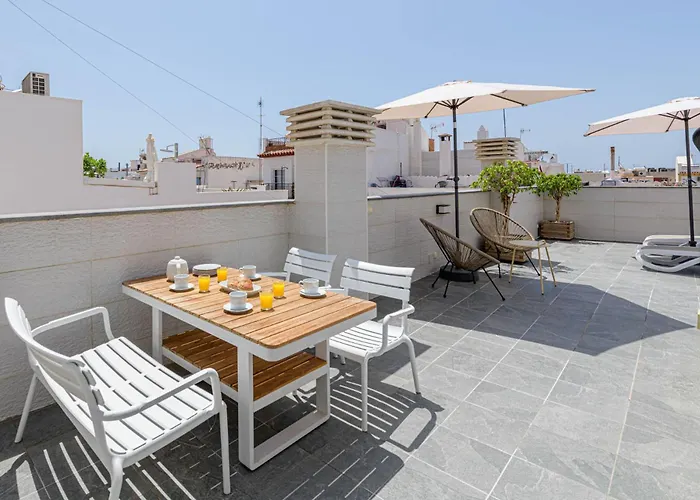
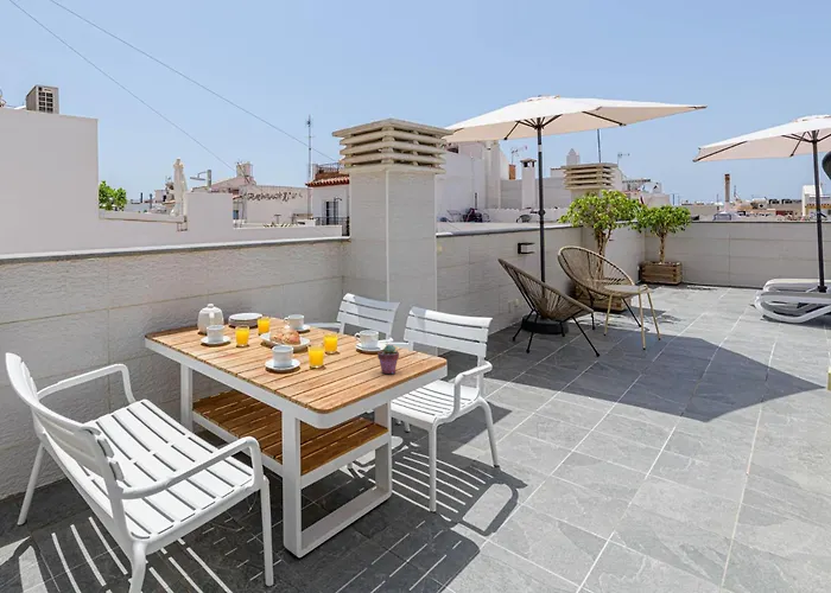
+ potted succulent [376,344,400,375]
